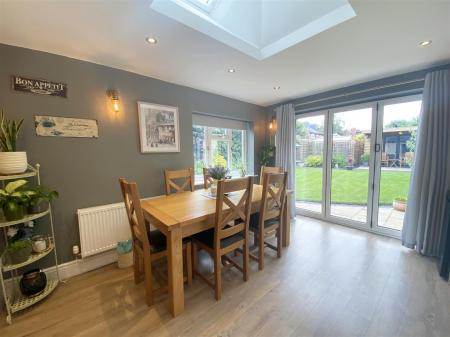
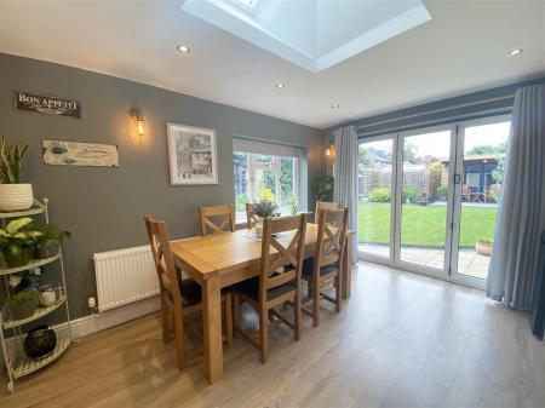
- potted plant [115,237,134,269]
